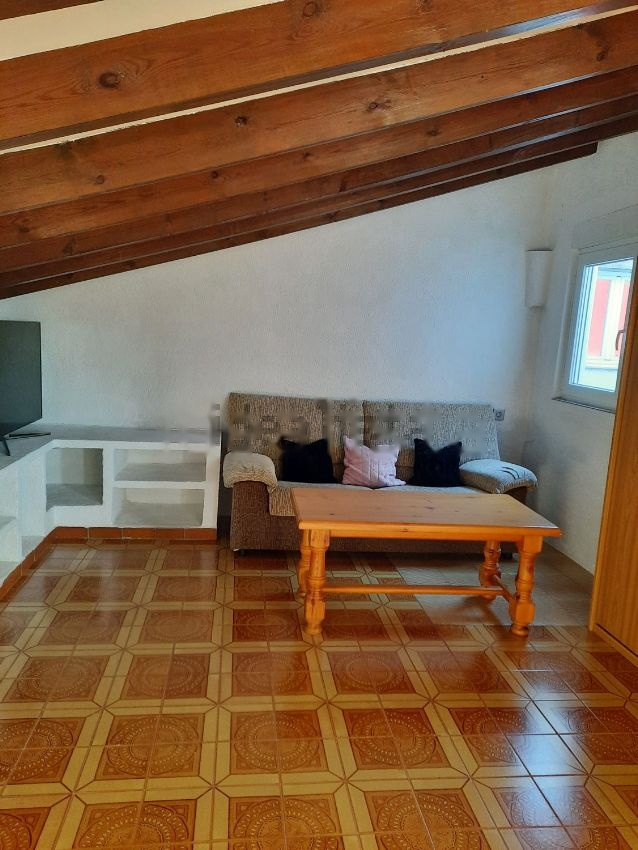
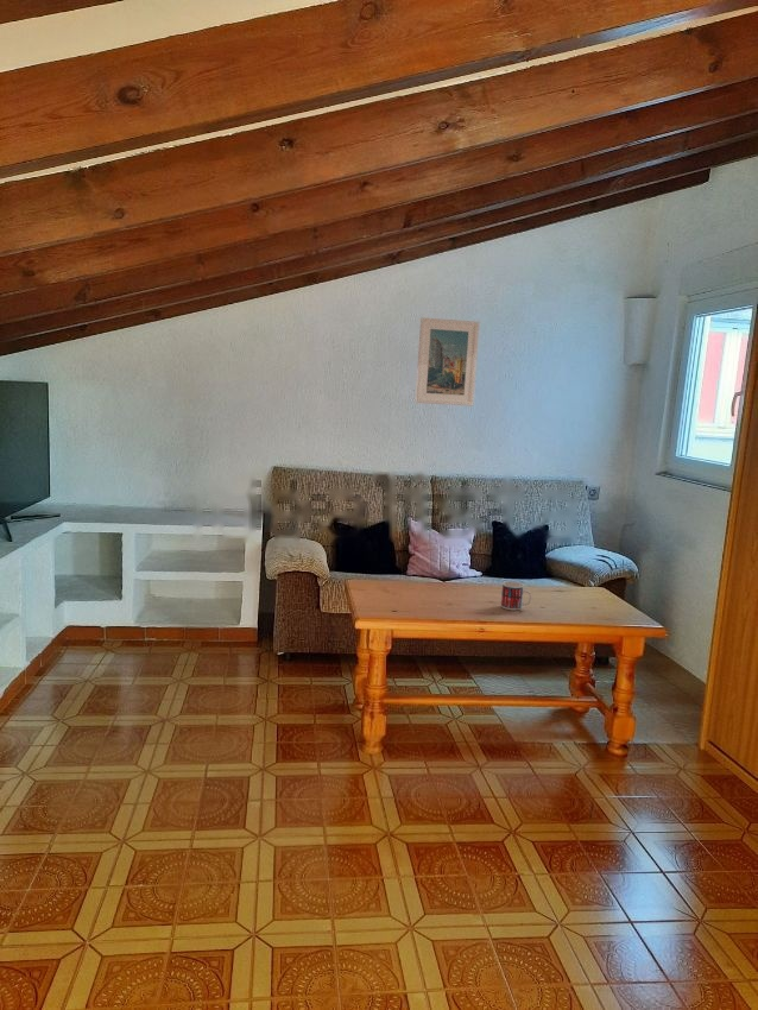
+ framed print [415,317,480,408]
+ mug [500,581,532,611]
